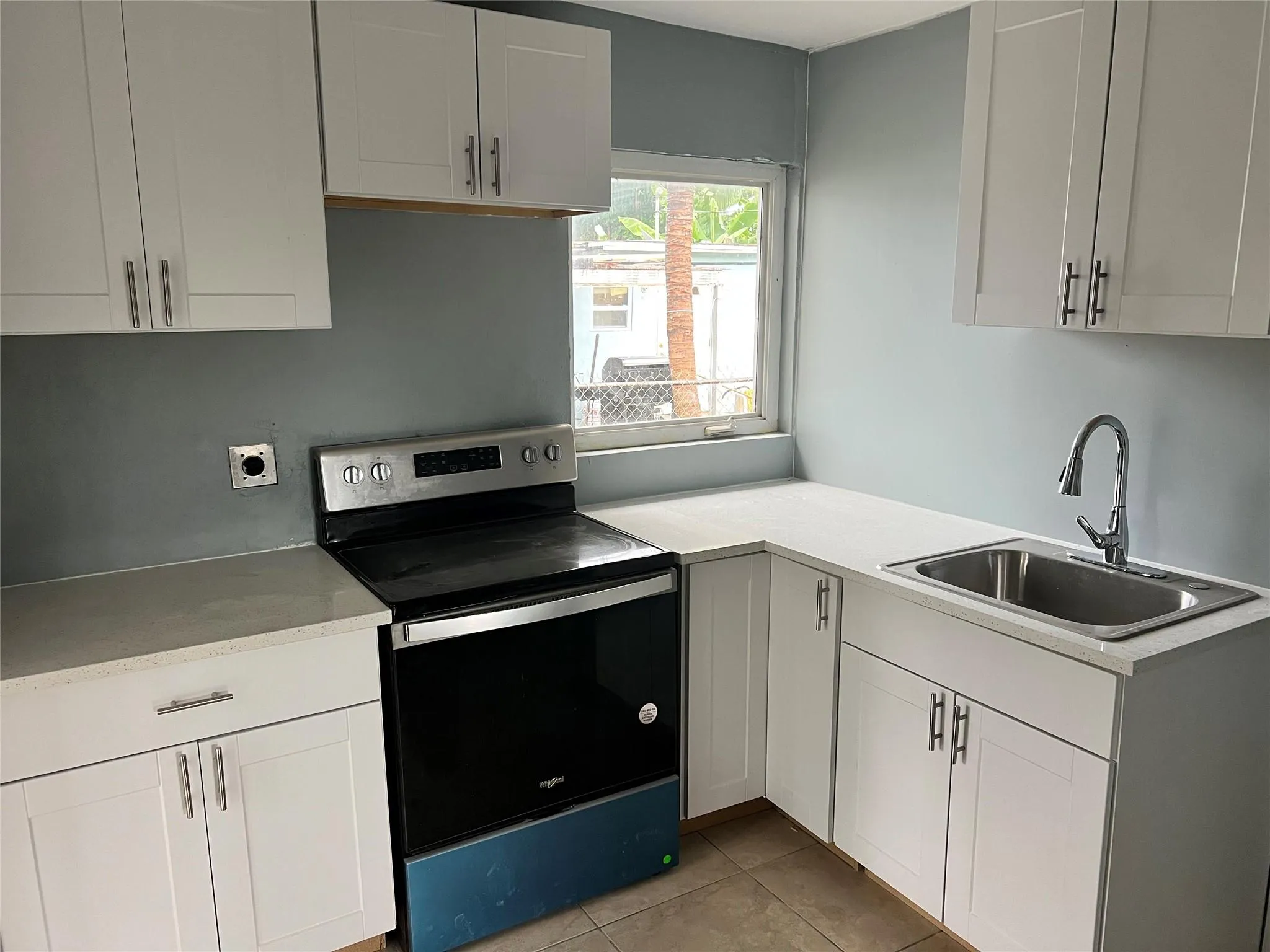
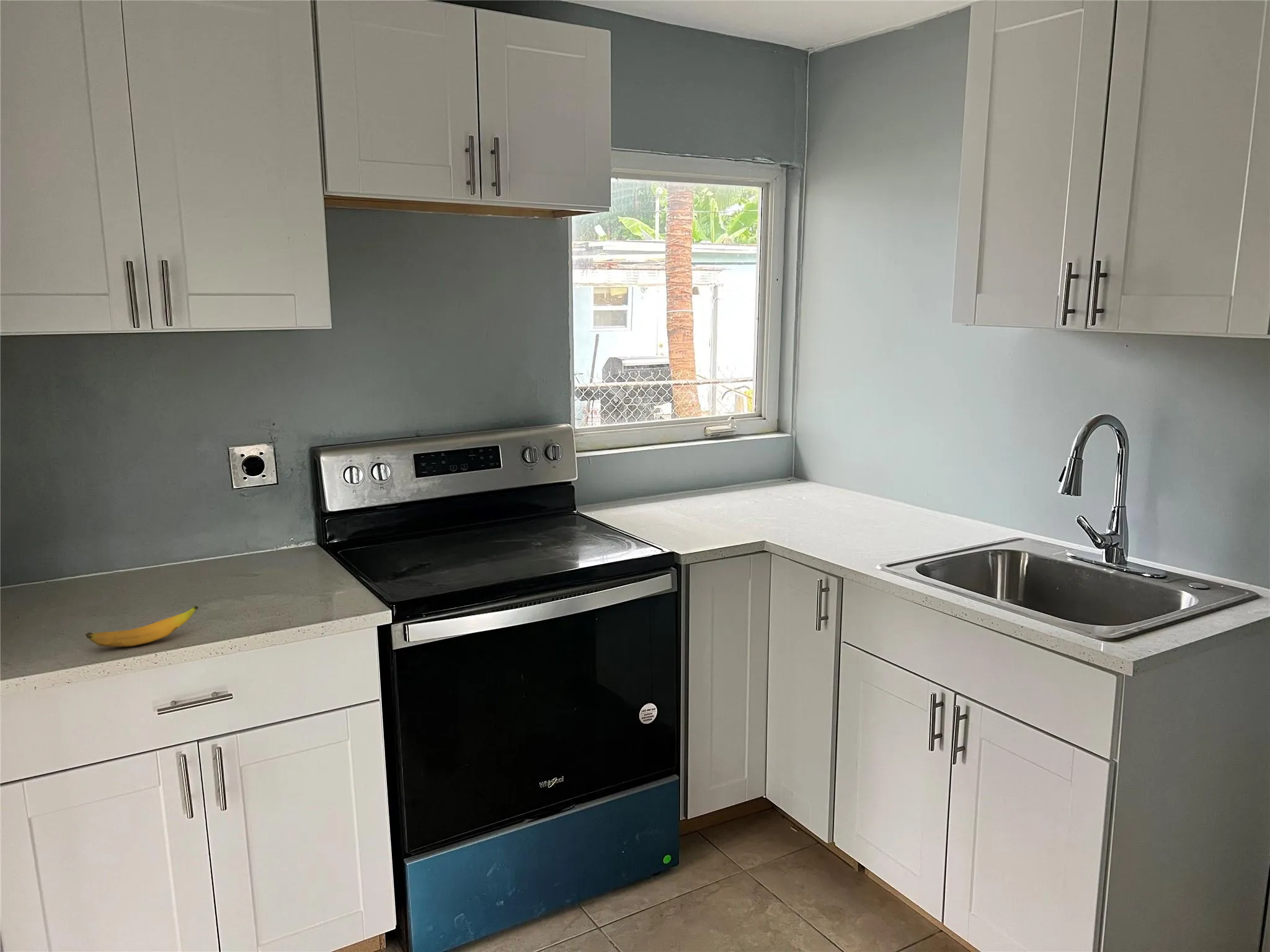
+ banana [84,605,199,648]
